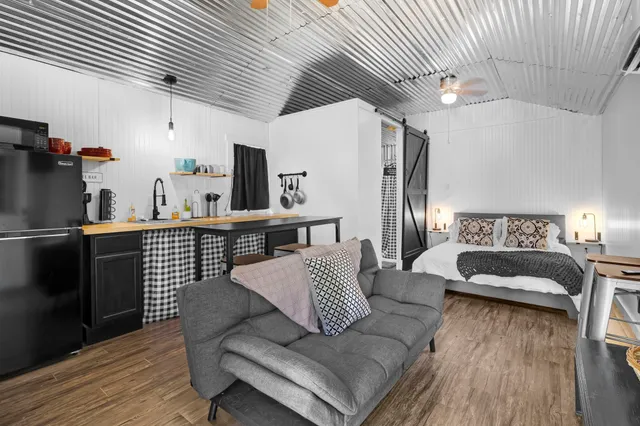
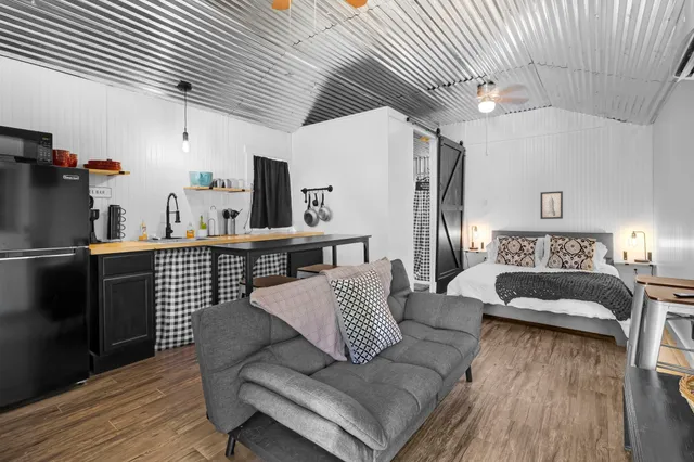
+ wall art [539,190,564,220]
